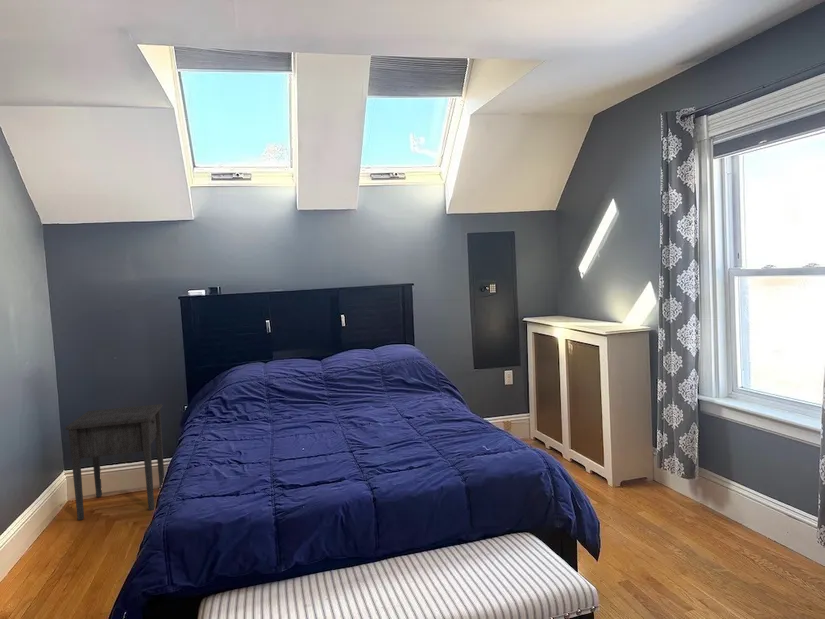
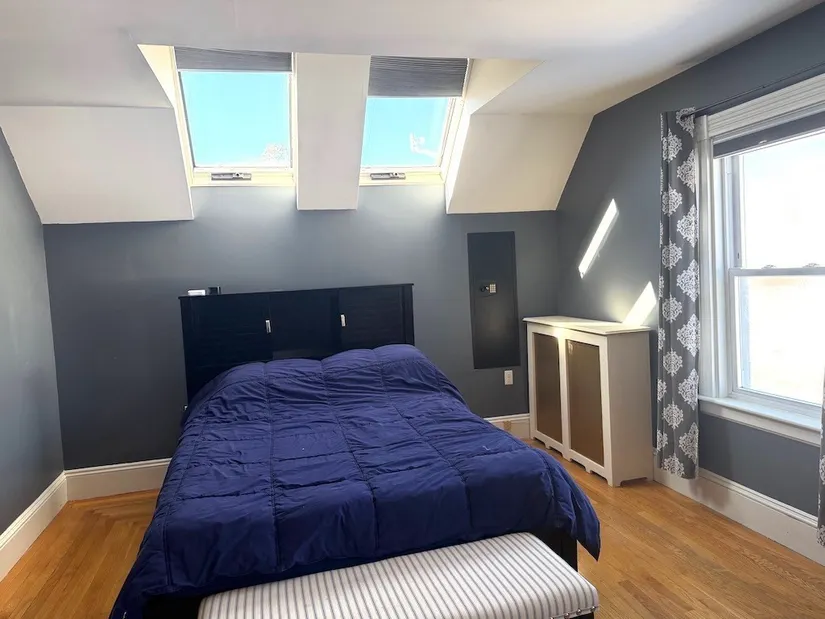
- nightstand [64,403,165,521]
